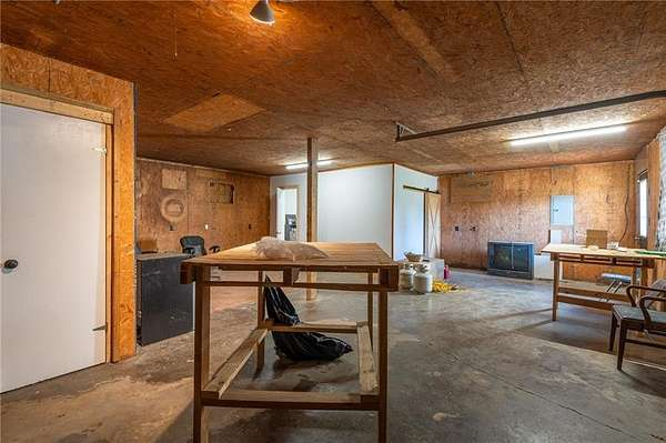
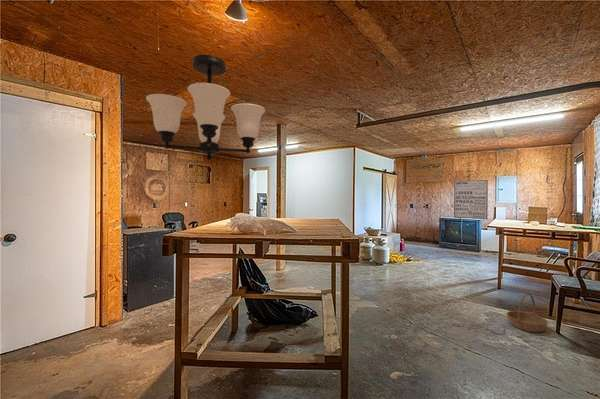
+ basket [506,292,549,333]
+ light fixture [145,54,266,161]
+ wall art [453,179,489,220]
